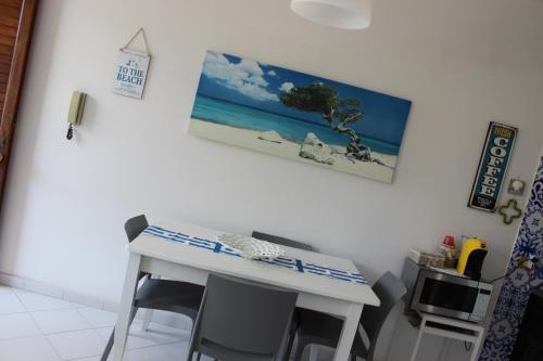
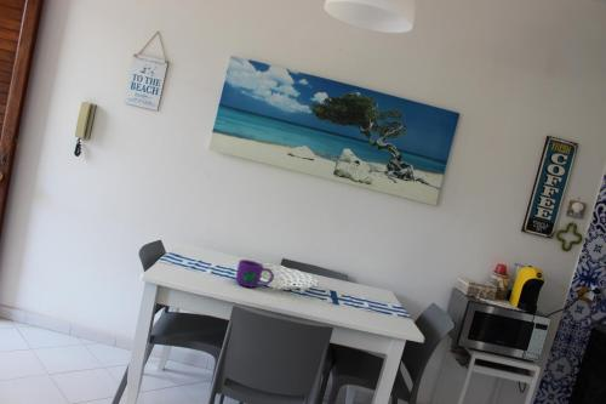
+ mug [235,258,275,289]
